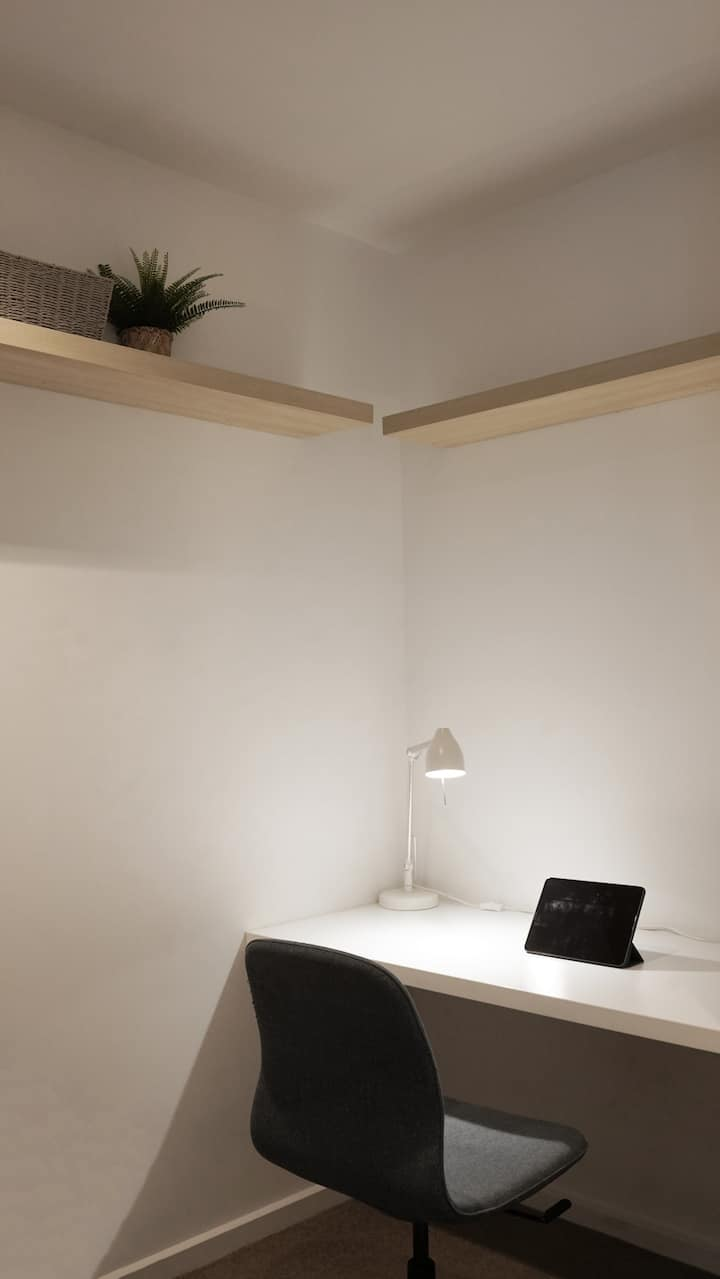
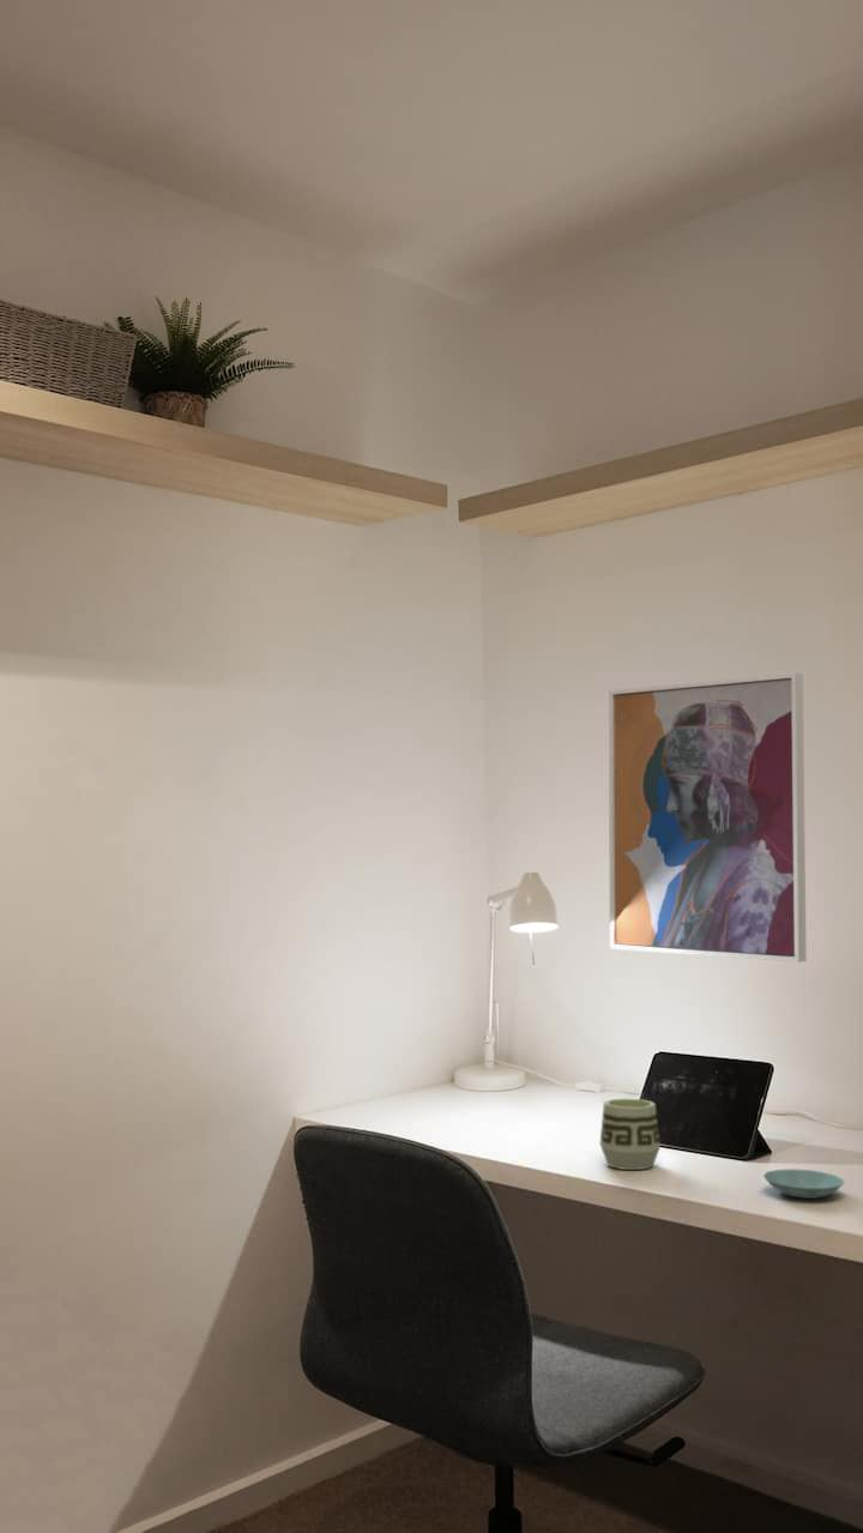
+ wall art [608,671,808,964]
+ cup [598,1097,662,1171]
+ saucer [762,1167,845,1200]
